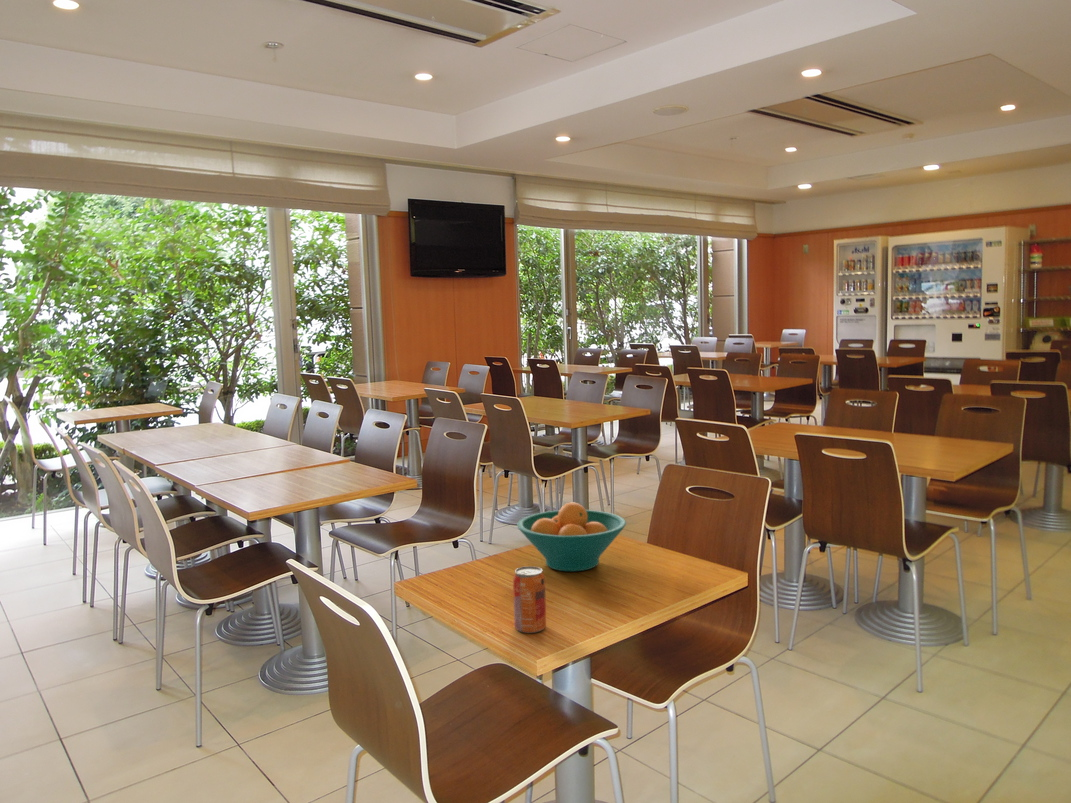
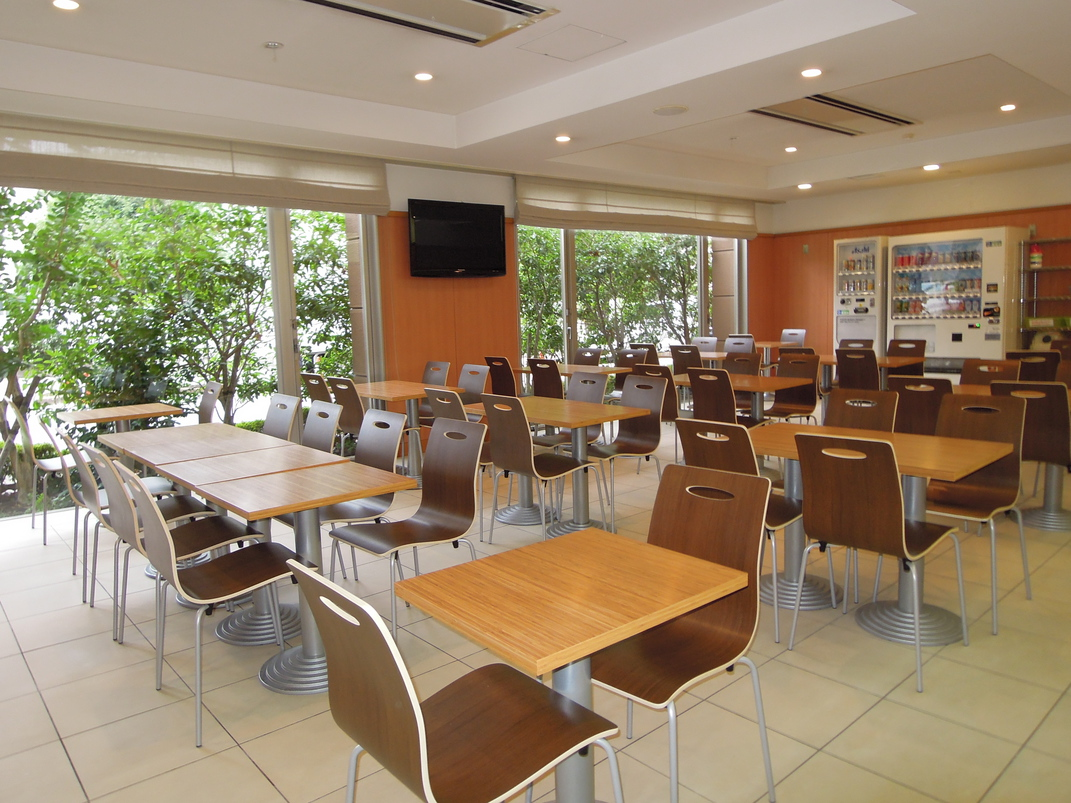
- beverage can [512,565,547,634]
- fruit bowl [516,501,627,572]
